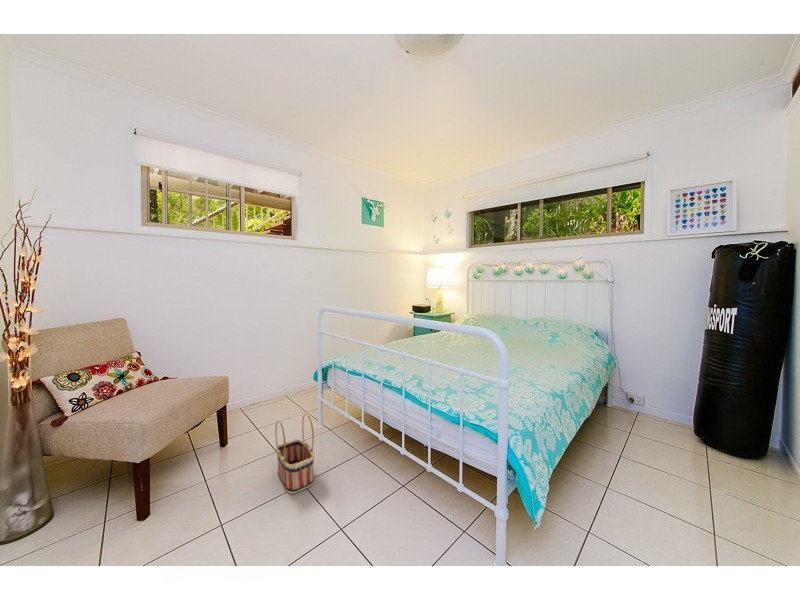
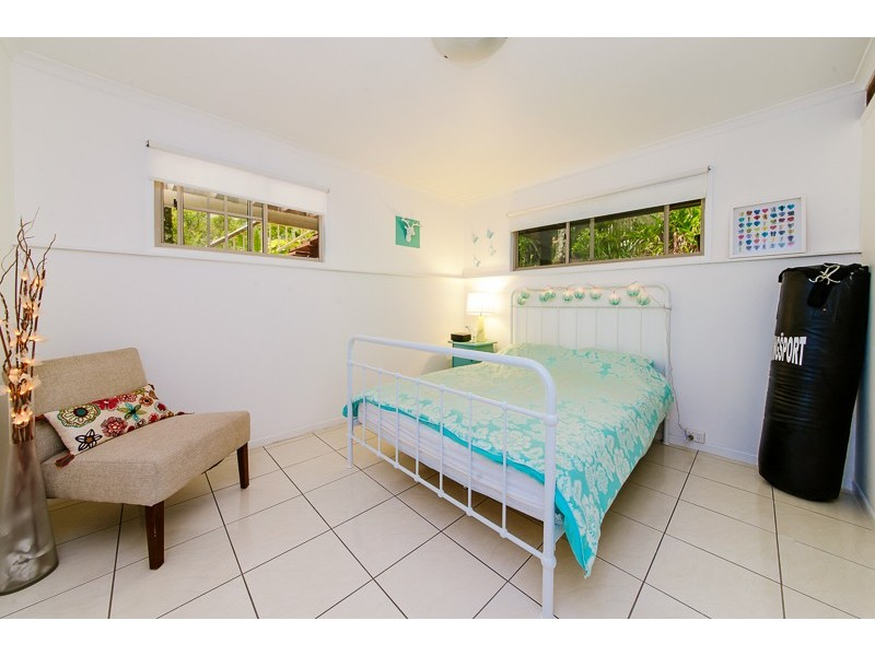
- basket [274,413,315,495]
